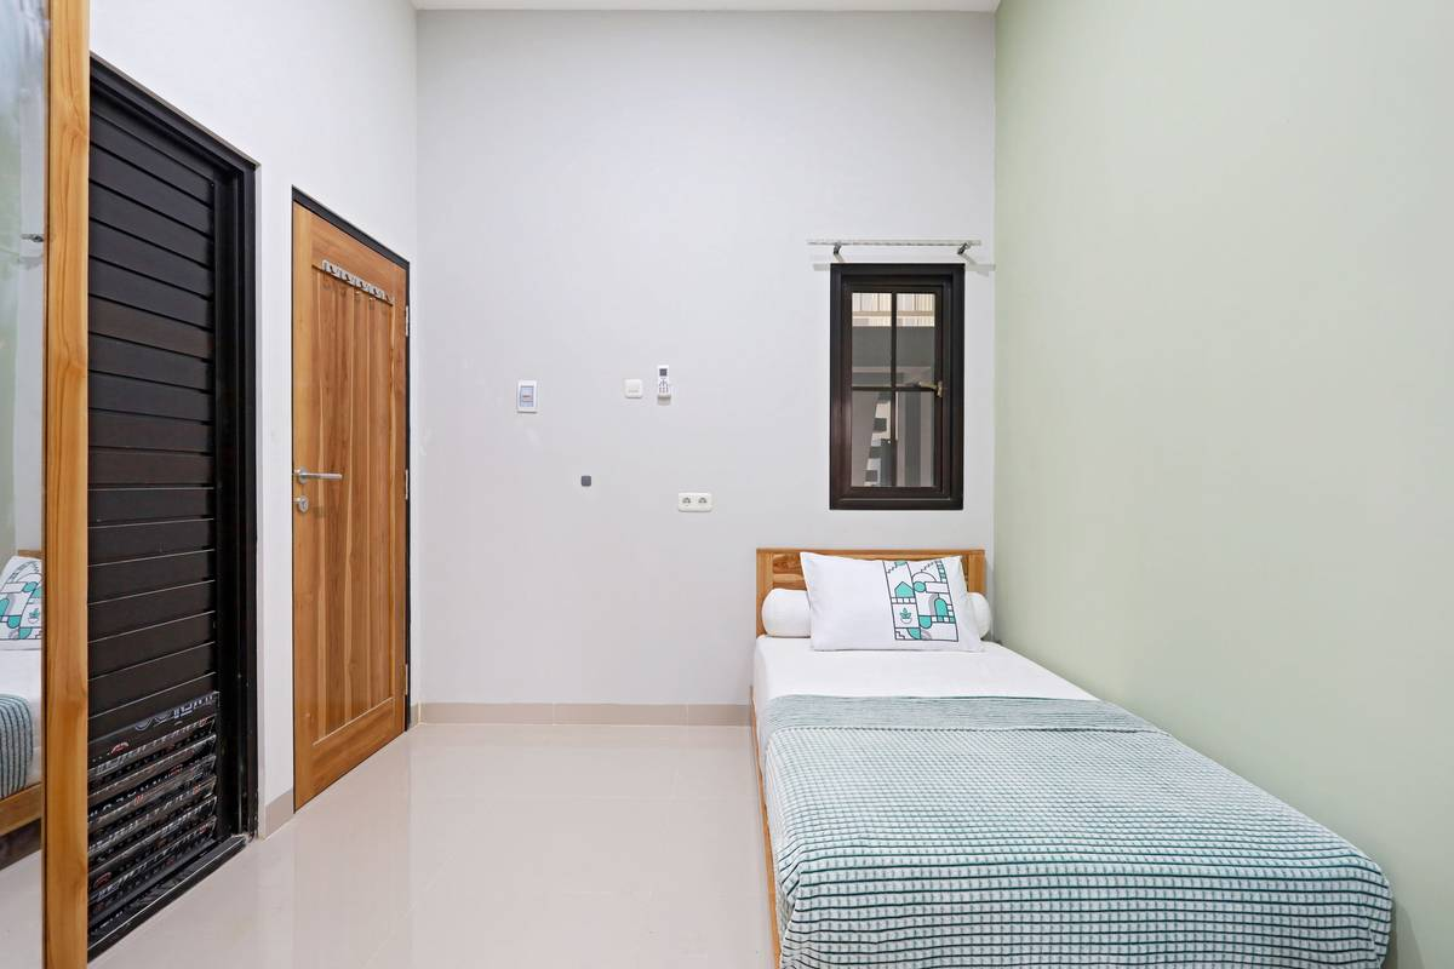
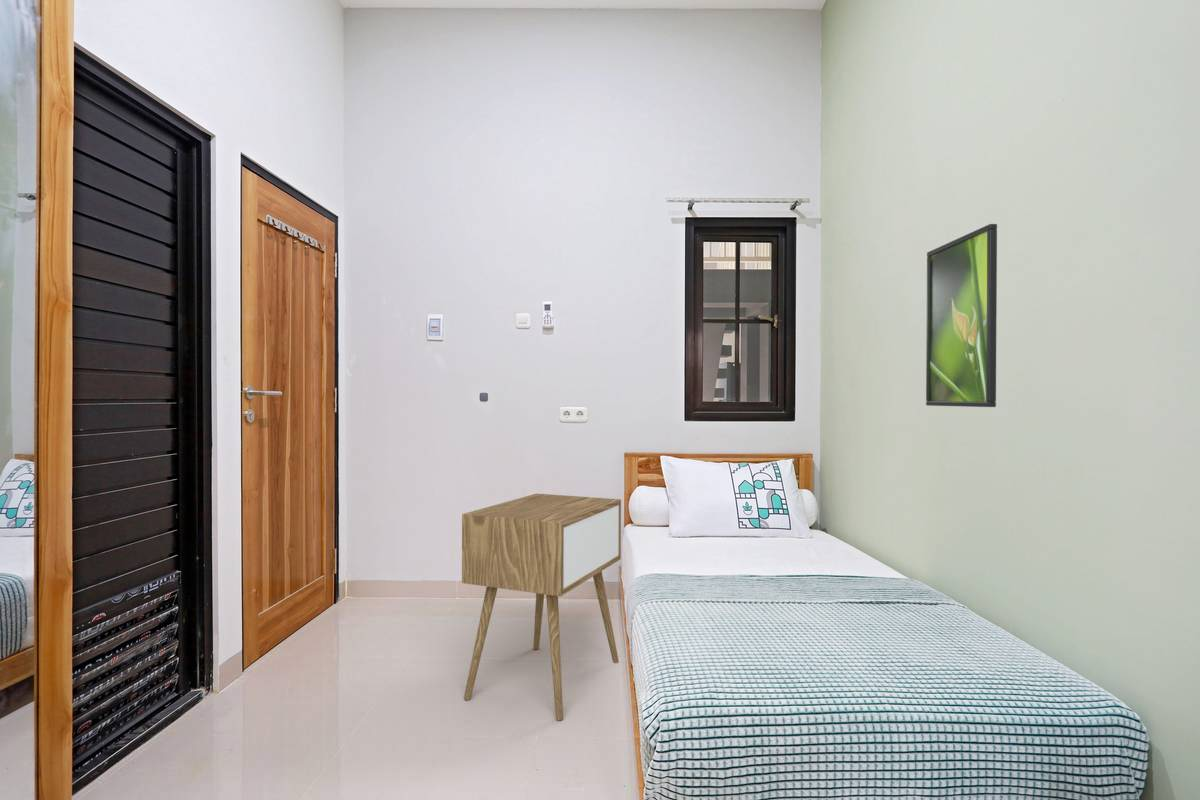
+ nightstand [461,493,622,721]
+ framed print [925,223,998,408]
